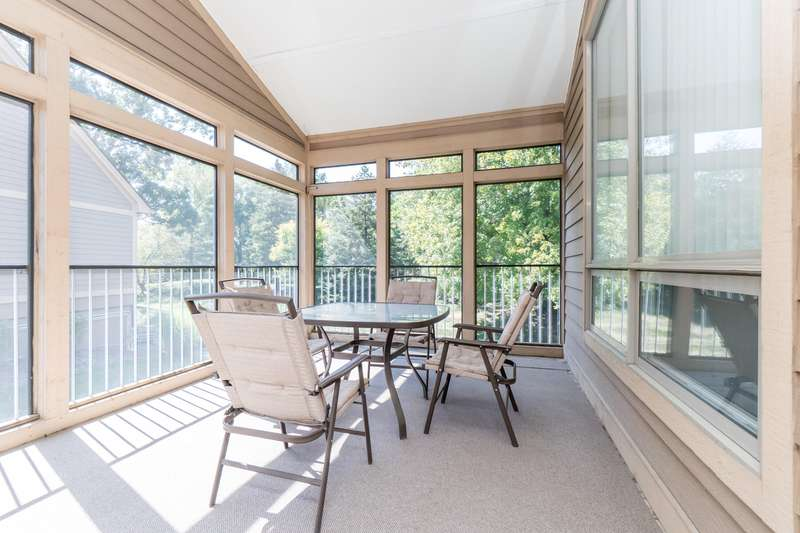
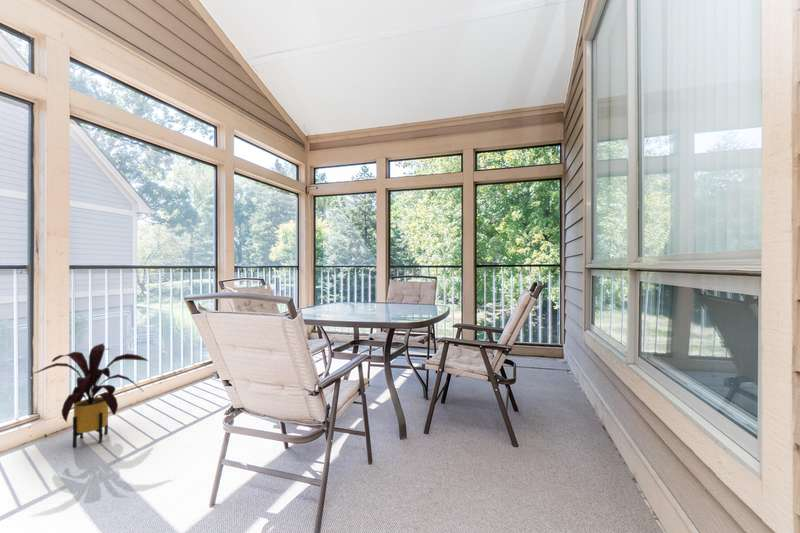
+ house plant [34,342,149,448]
